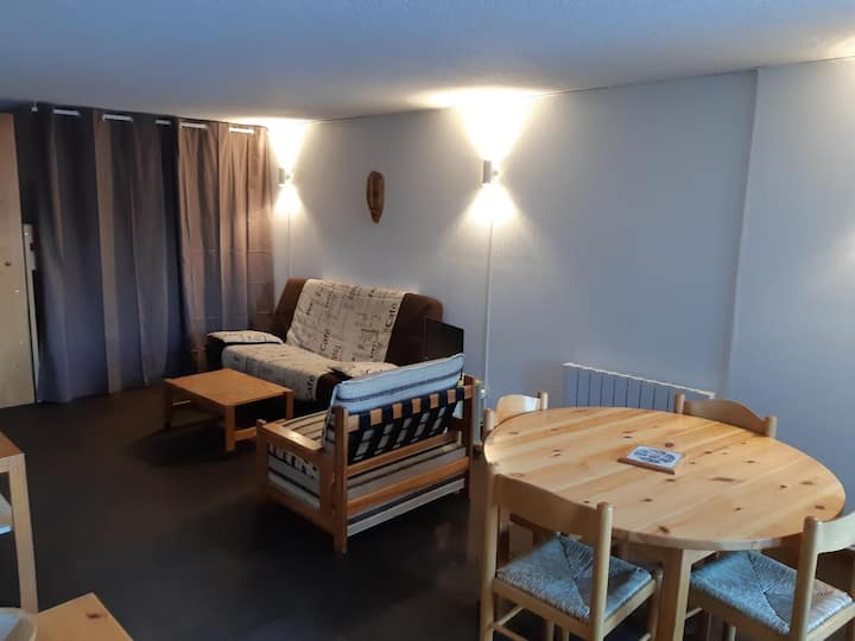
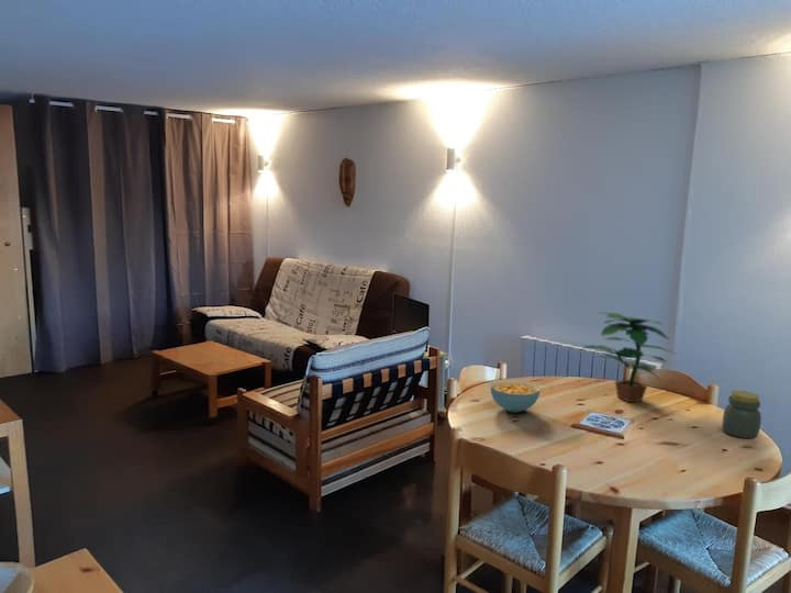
+ jar [722,389,762,439]
+ cereal bowl [490,378,542,414]
+ potted plant [580,312,677,403]
